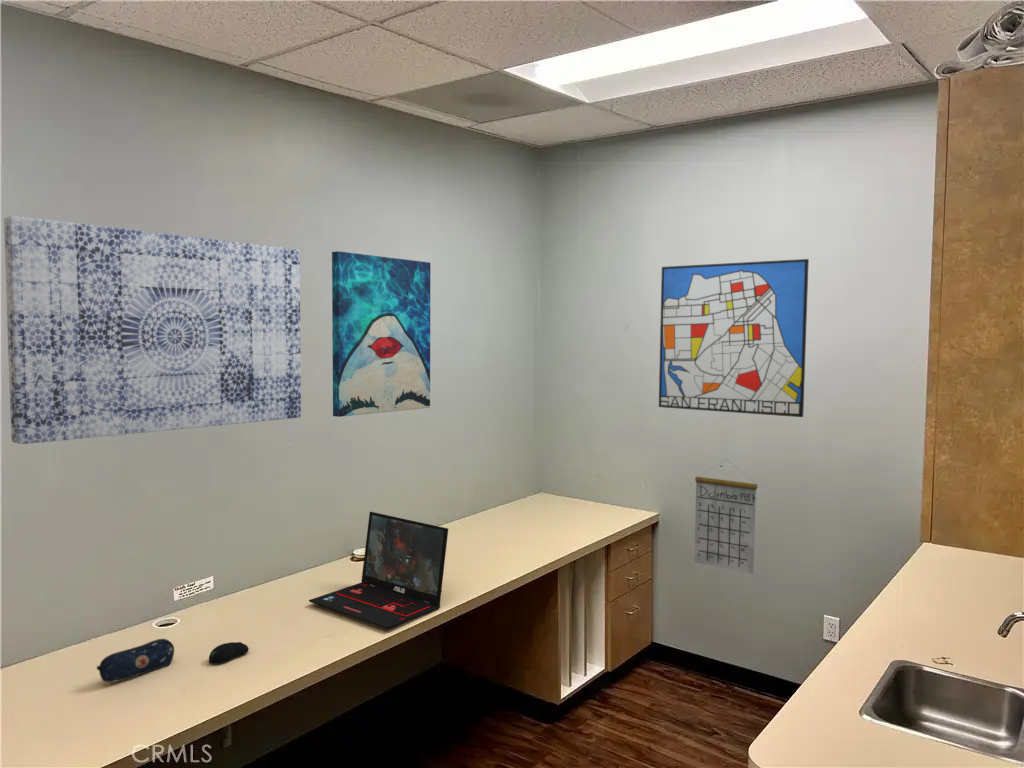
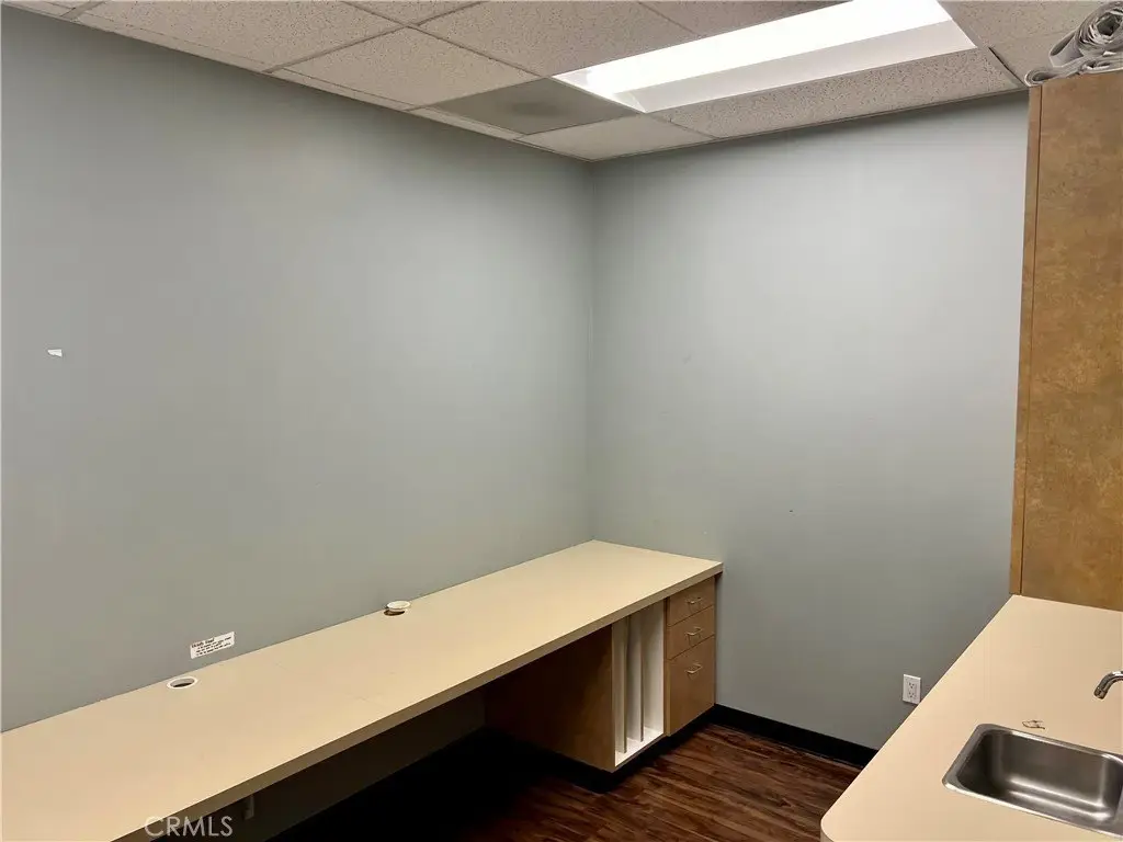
- calendar [693,459,758,575]
- wall art [331,250,431,418]
- laptop [308,511,449,630]
- wall art [658,258,810,418]
- pencil case [96,638,175,683]
- wall art [3,215,302,445]
- computer mouse [208,641,250,665]
